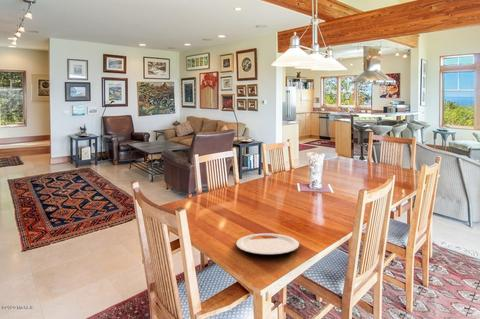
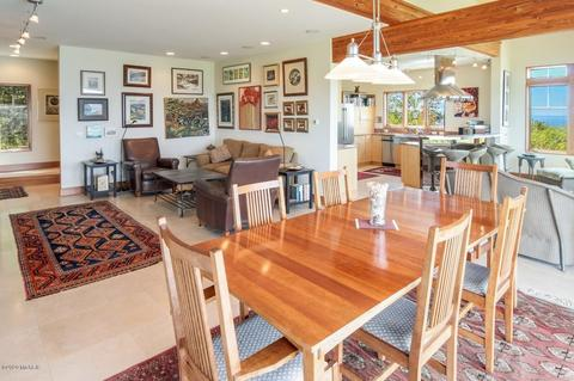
- plate [235,232,300,256]
